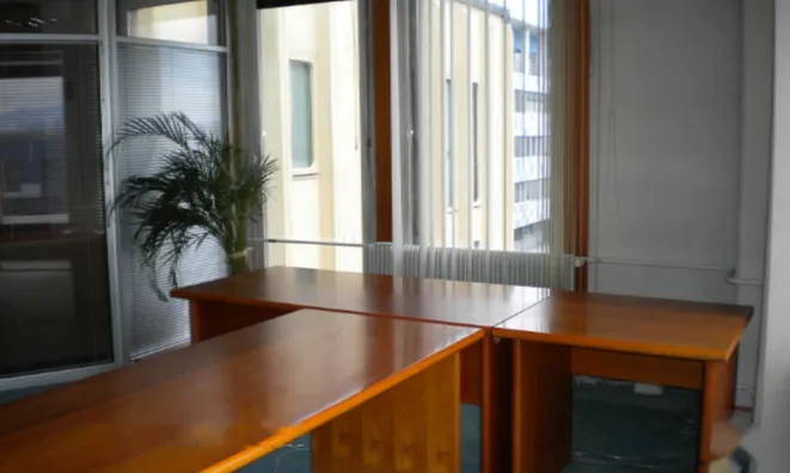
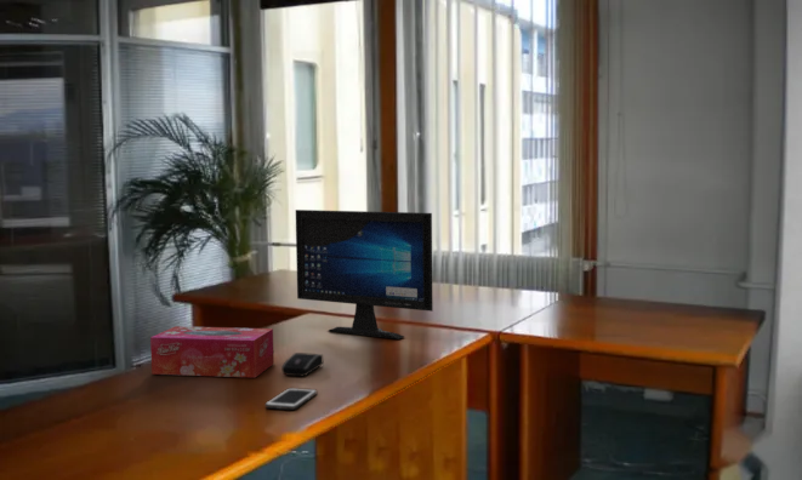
+ computer monitor [295,208,434,341]
+ cell phone [263,387,318,411]
+ computer mouse [280,352,324,377]
+ tissue box [149,325,275,379]
